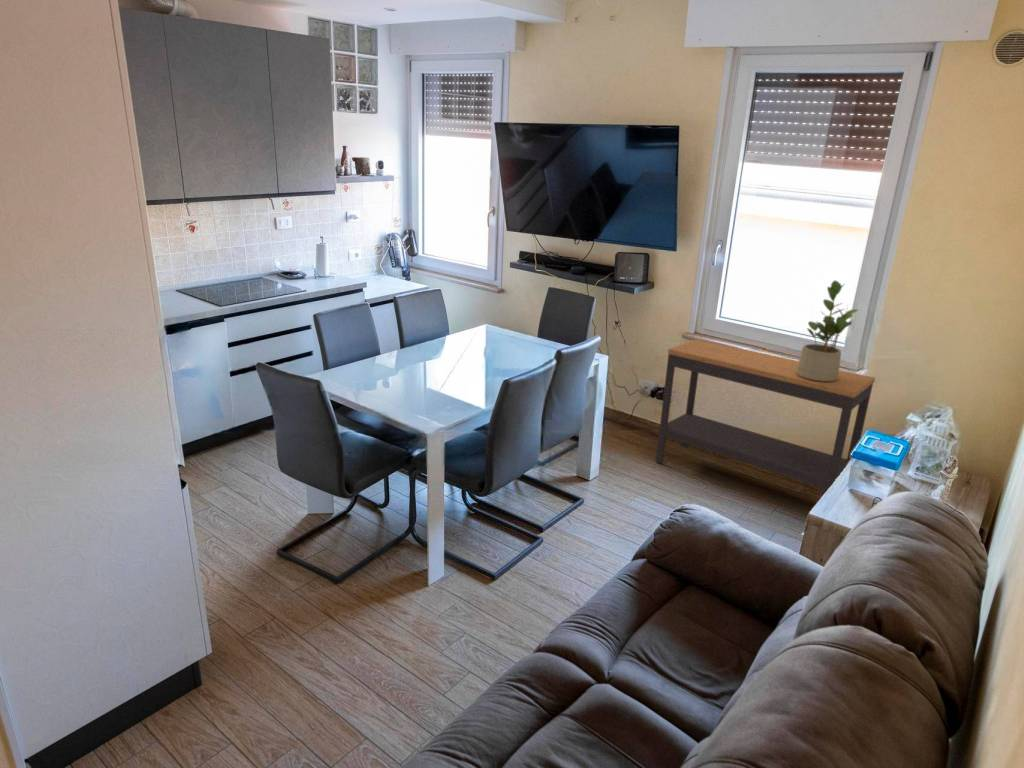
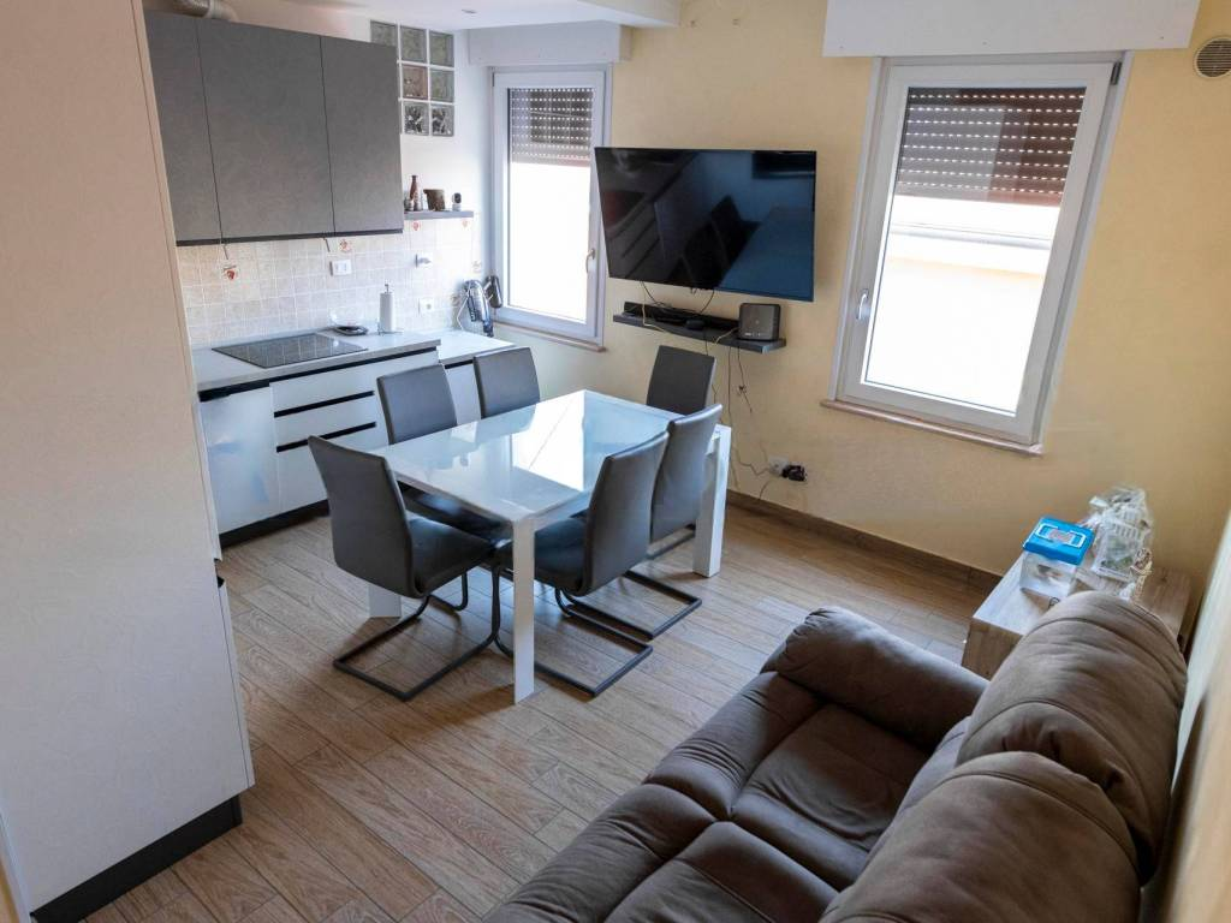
- potted plant [796,280,859,381]
- console table [655,339,876,493]
